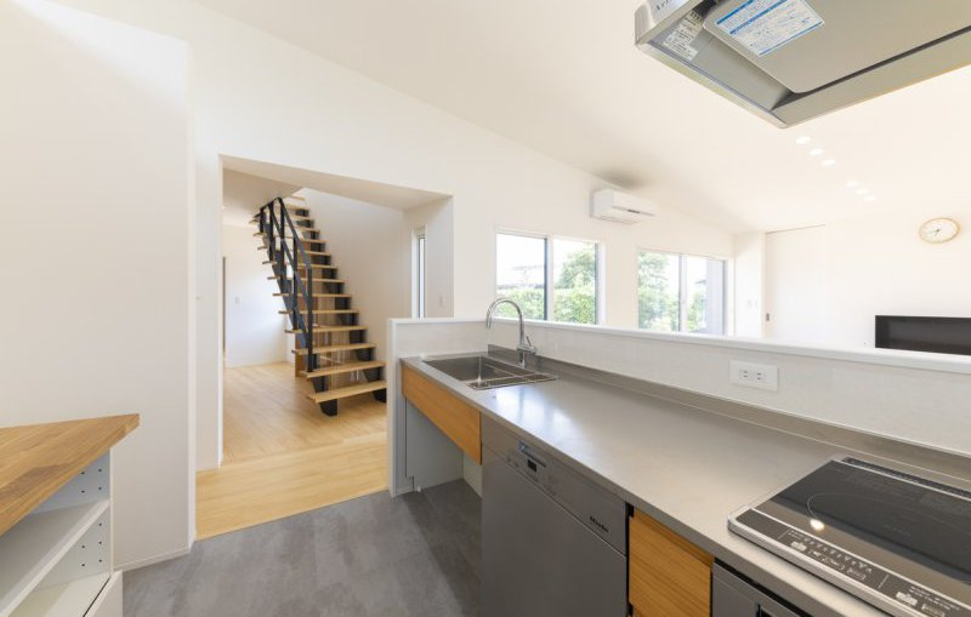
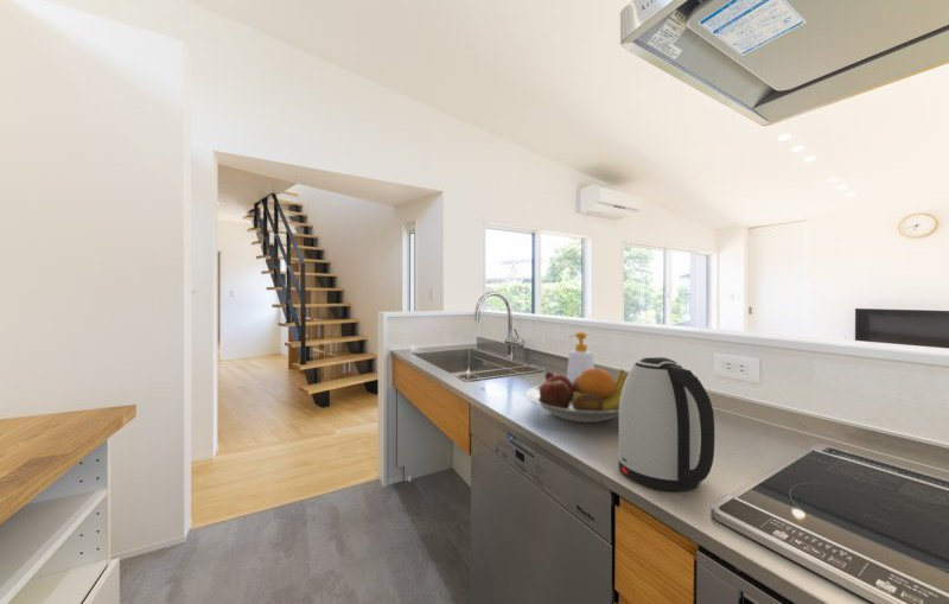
+ fruit bowl [524,367,629,424]
+ kettle [617,356,715,492]
+ soap bottle [566,331,595,383]
